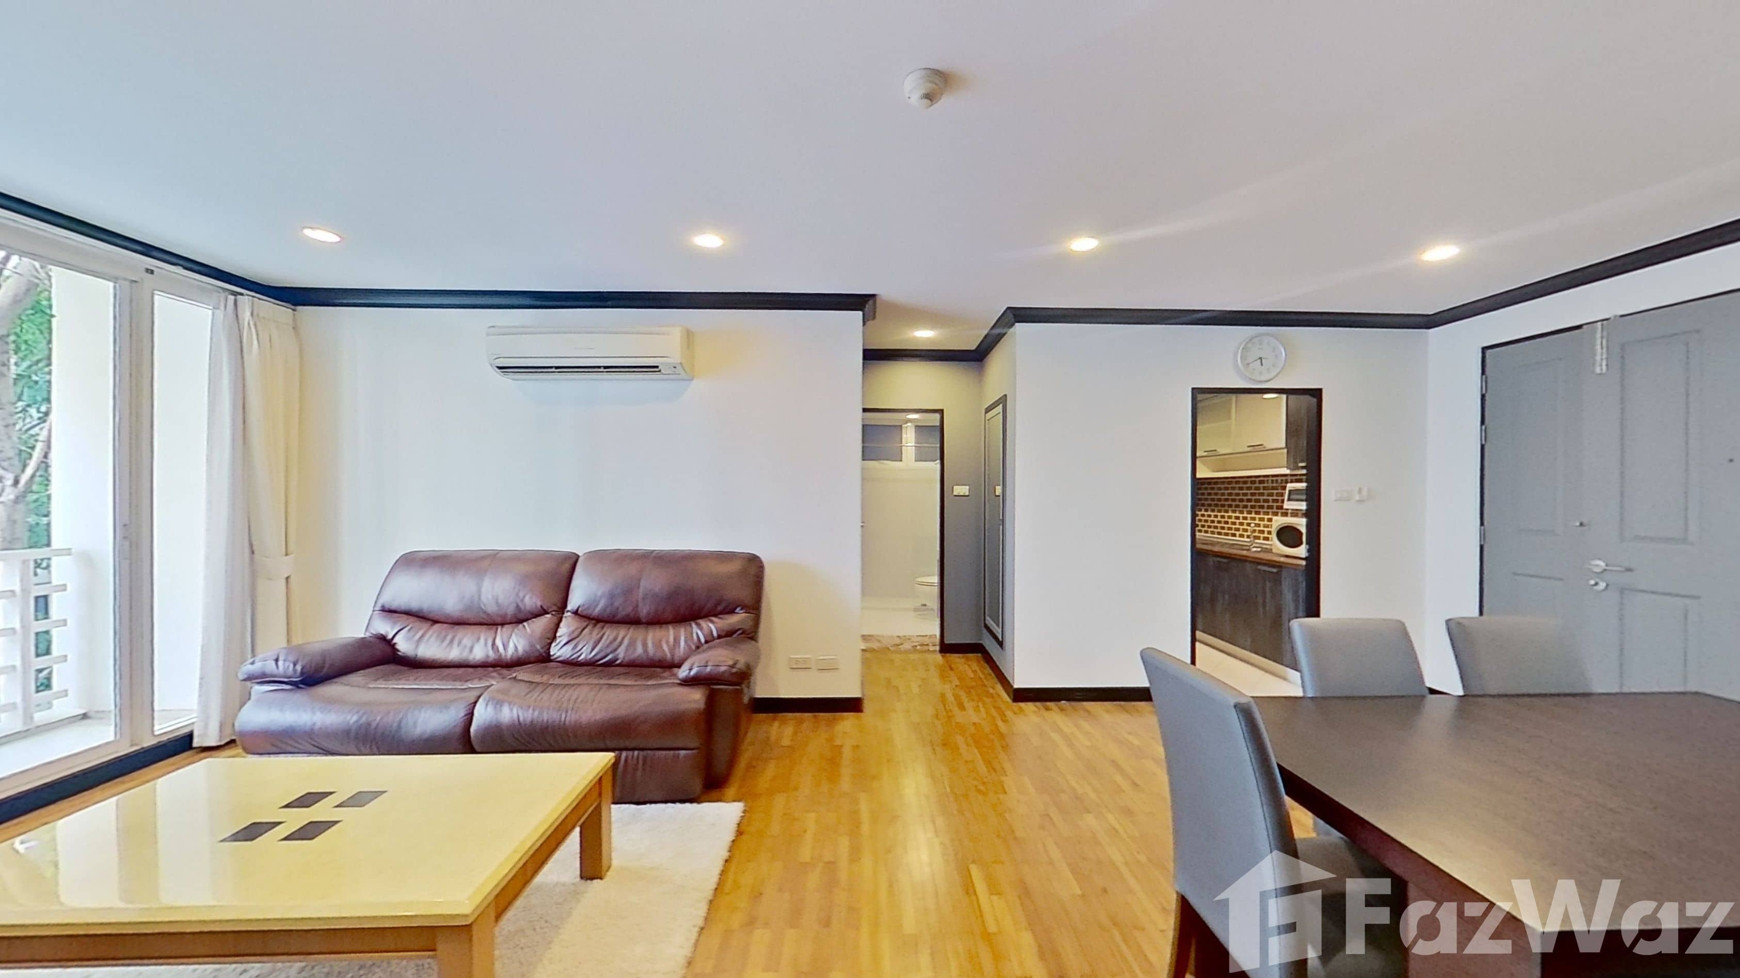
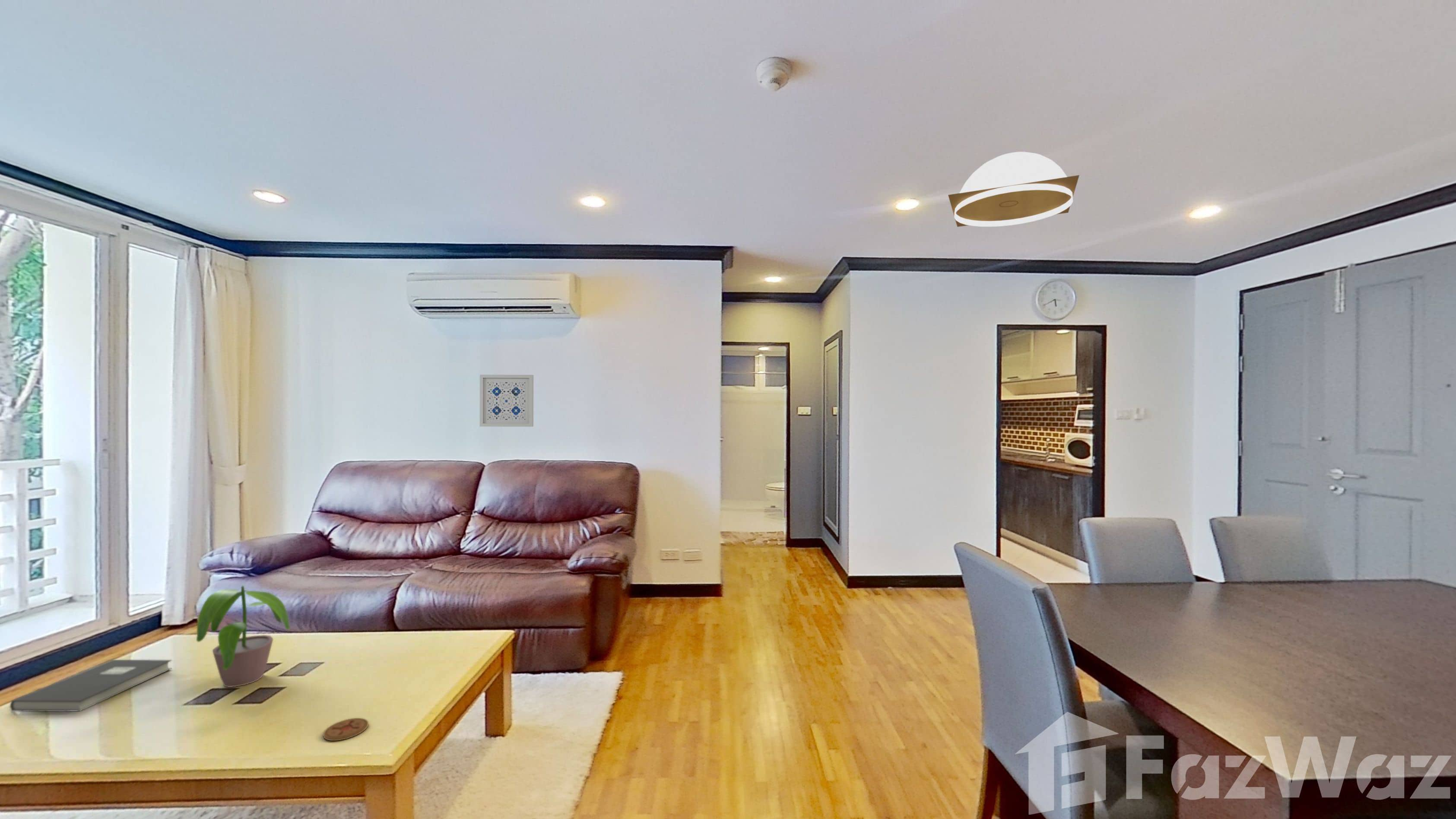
+ coaster [323,717,369,741]
+ pendant lamp [948,151,1080,227]
+ book [10,659,172,712]
+ wall art [479,374,534,427]
+ potted plant [196,585,290,688]
